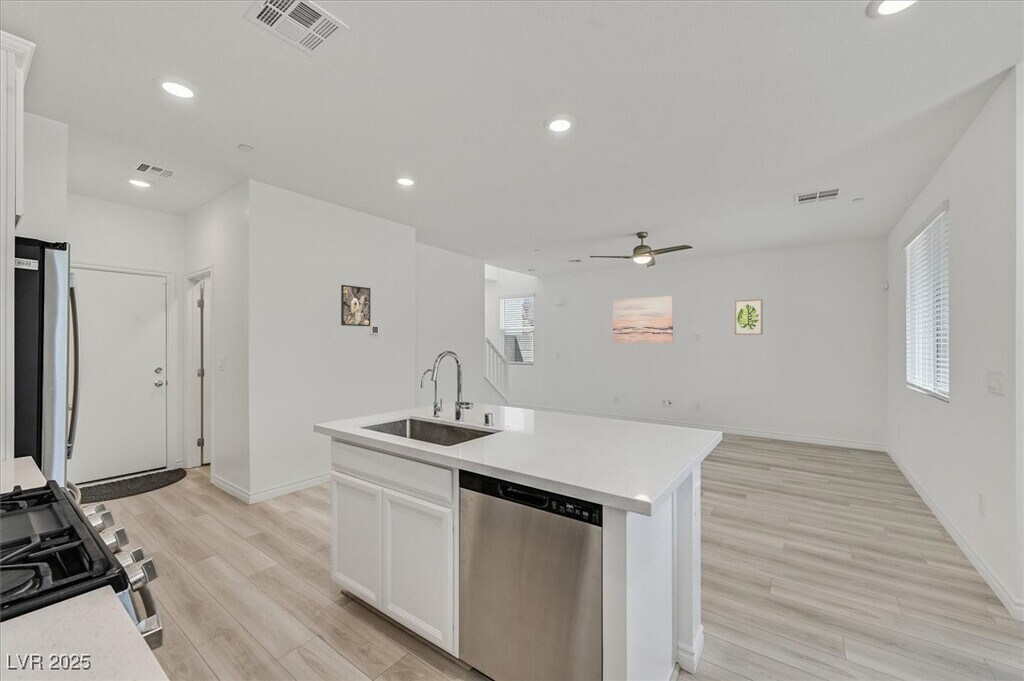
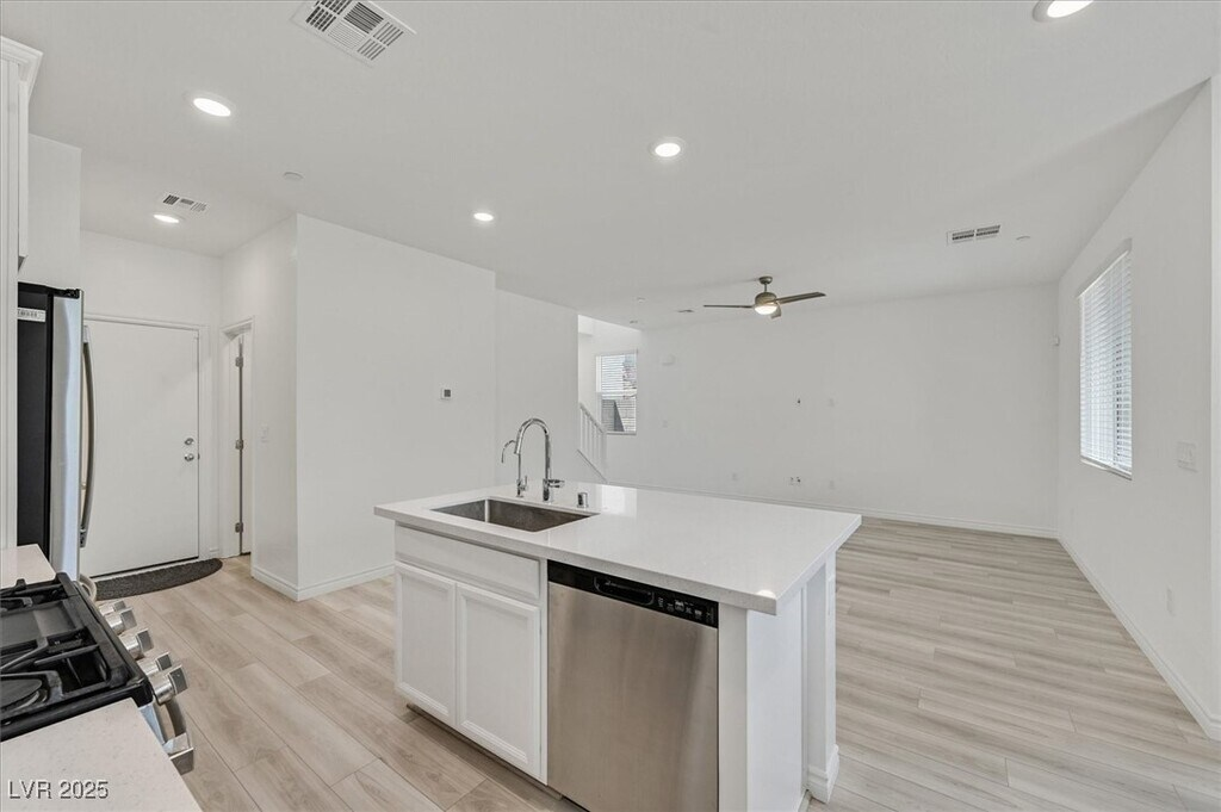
- wall art [612,295,674,344]
- wall art [734,298,764,336]
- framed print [340,284,371,327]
